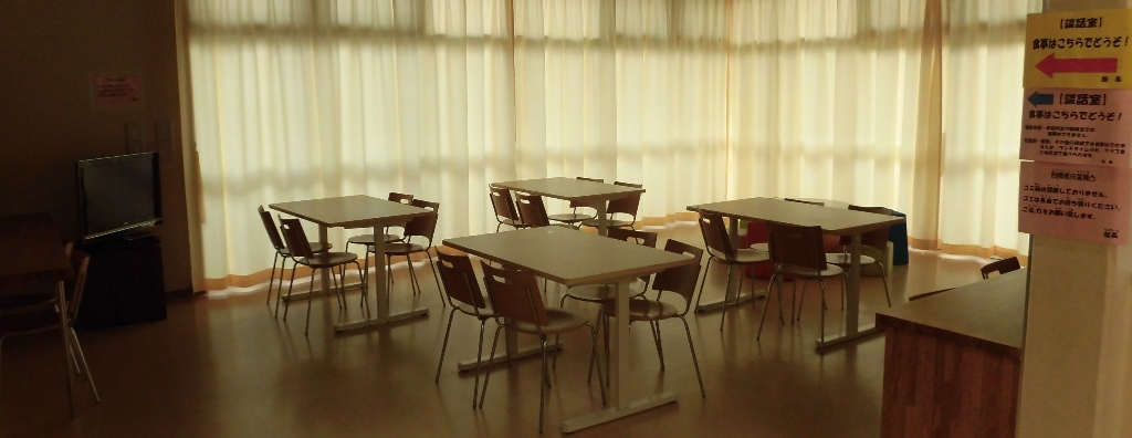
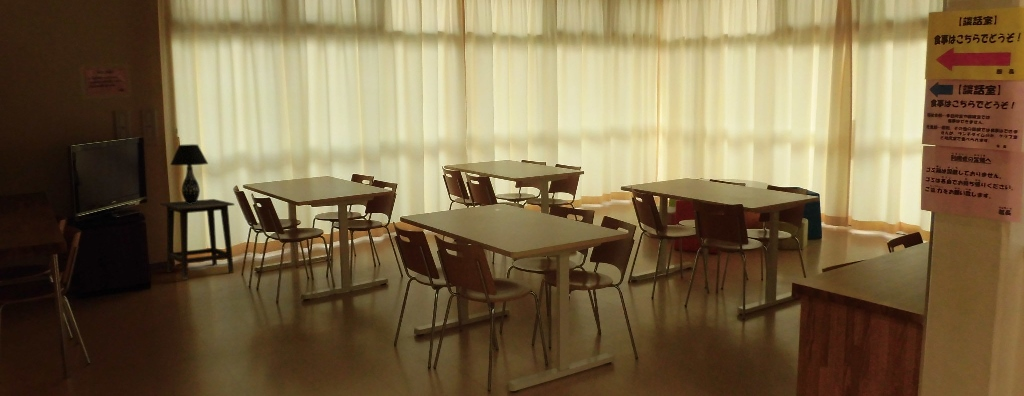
+ table lamp [169,143,209,204]
+ side table [159,198,235,280]
